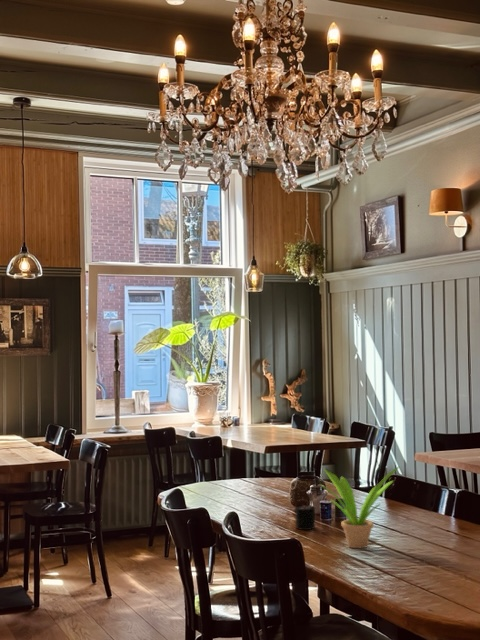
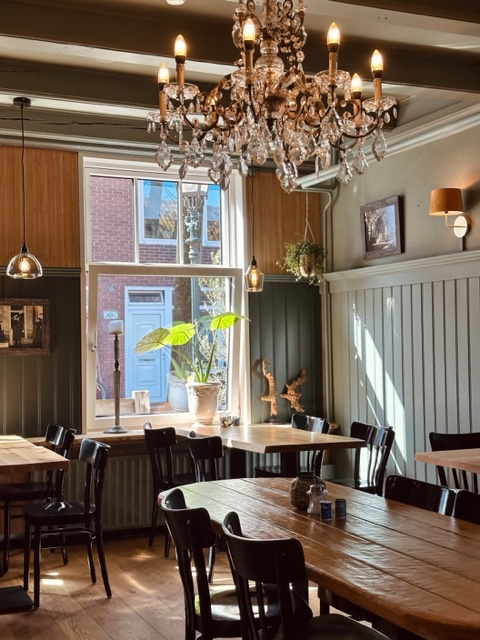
- potted plant [319,465,401,549]
- candle [294,497,317,531]
